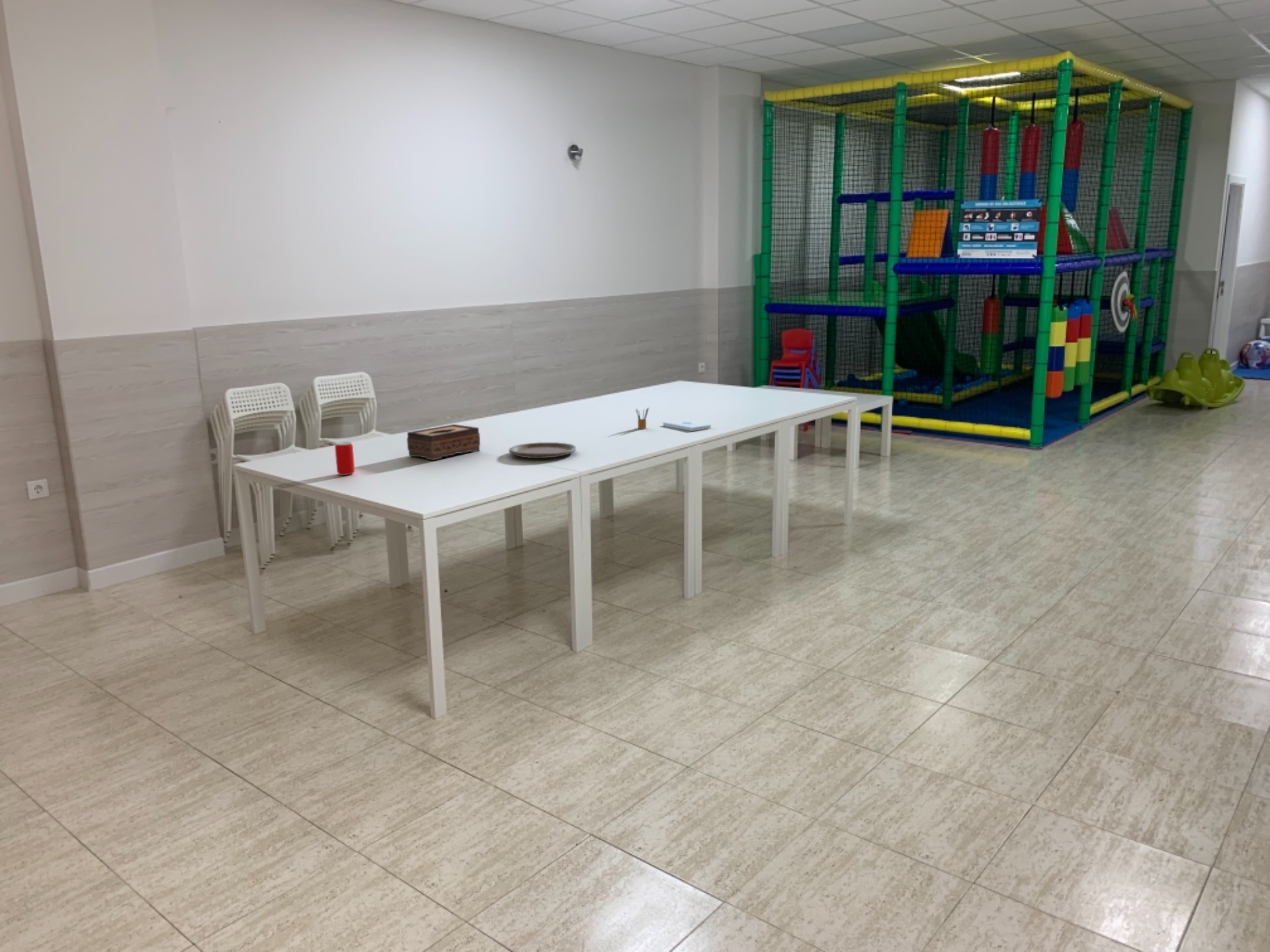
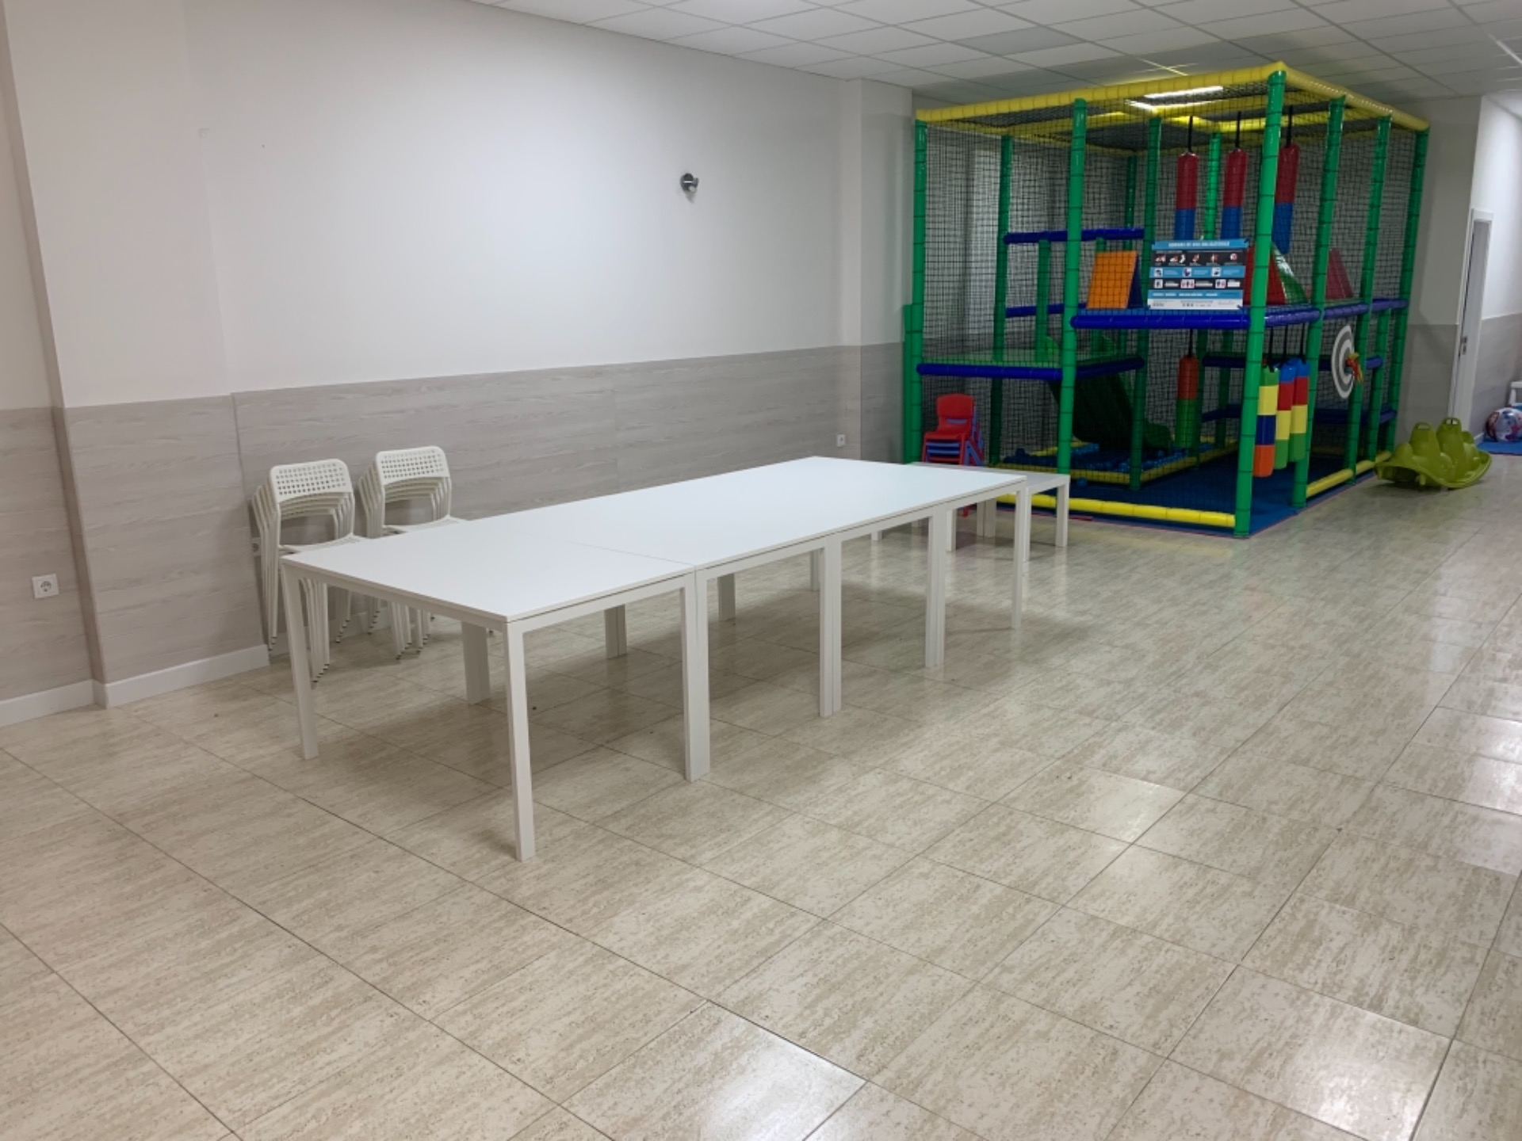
- pencil box [635,407,650,430]
- tissue box [406,424,481,461]
- plate [508,442,577,459]
- beverage can [334,441,355,476]
- notepad [662,419,712,432]
